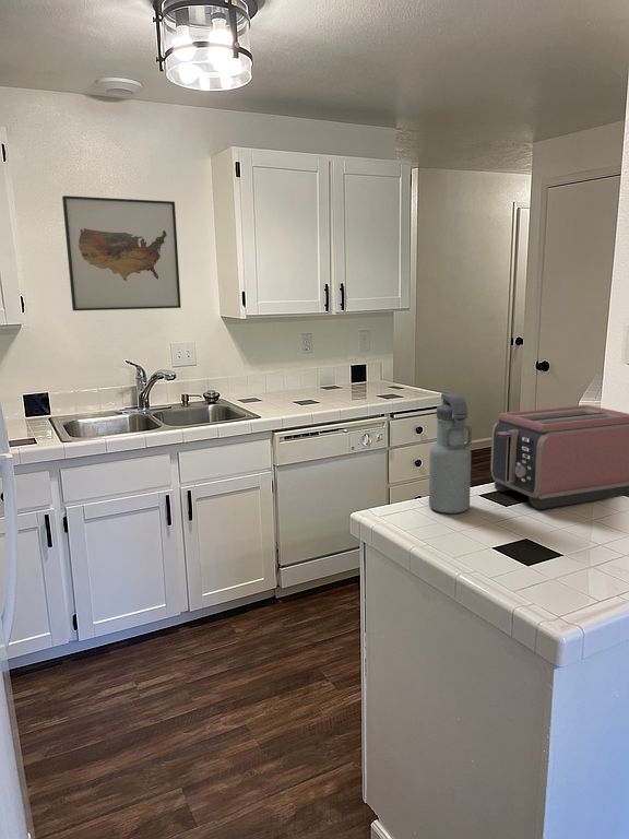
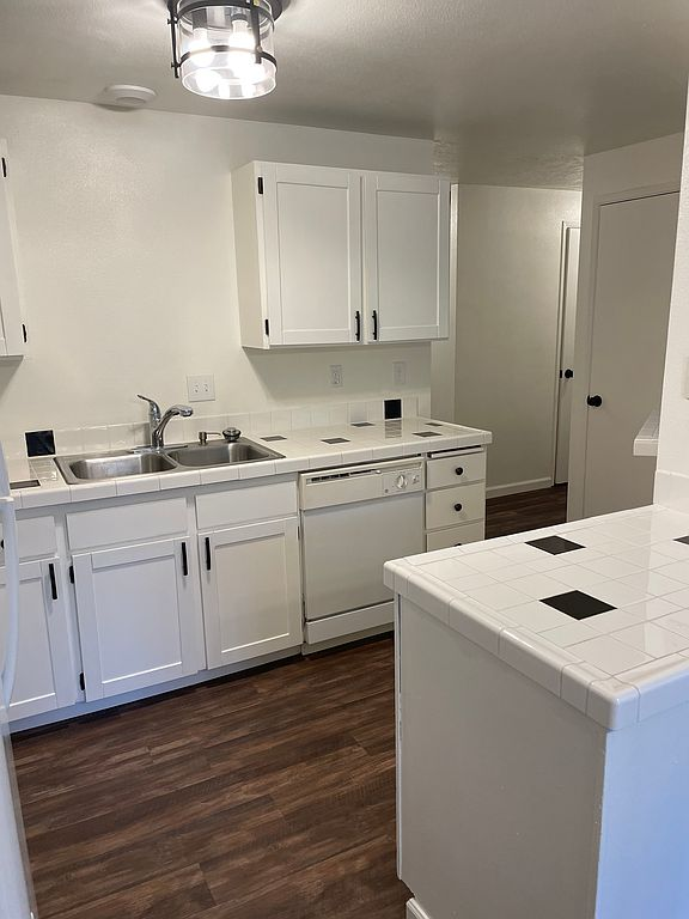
- water bottle [428,391,473,515]
- wall art [61,194,182,311]
- toaster [489,404,629,510]
